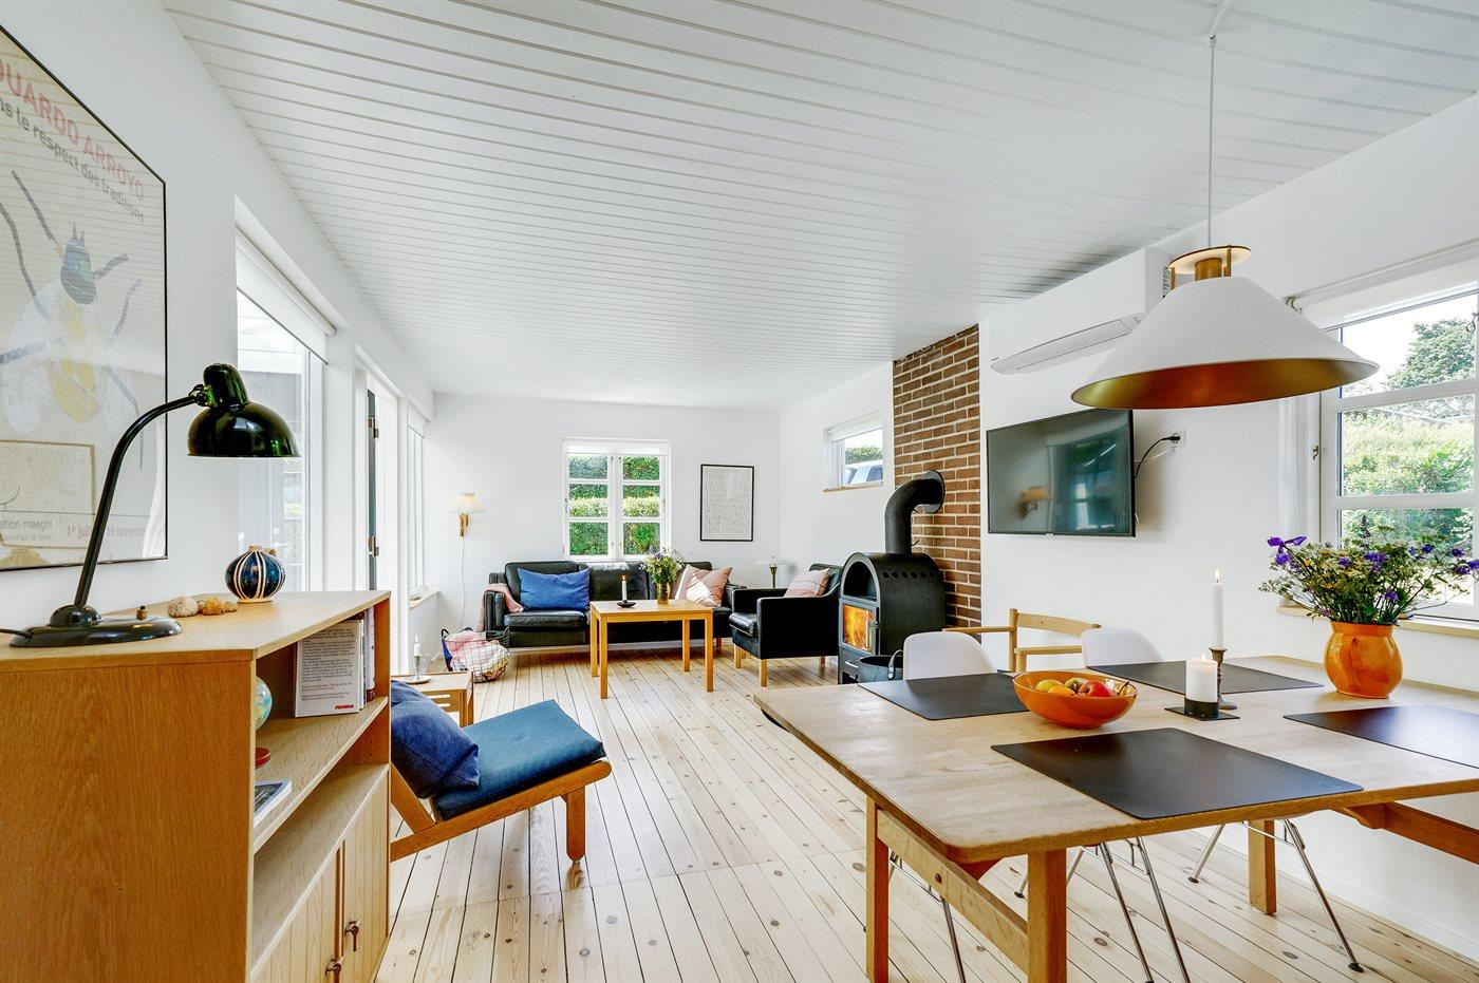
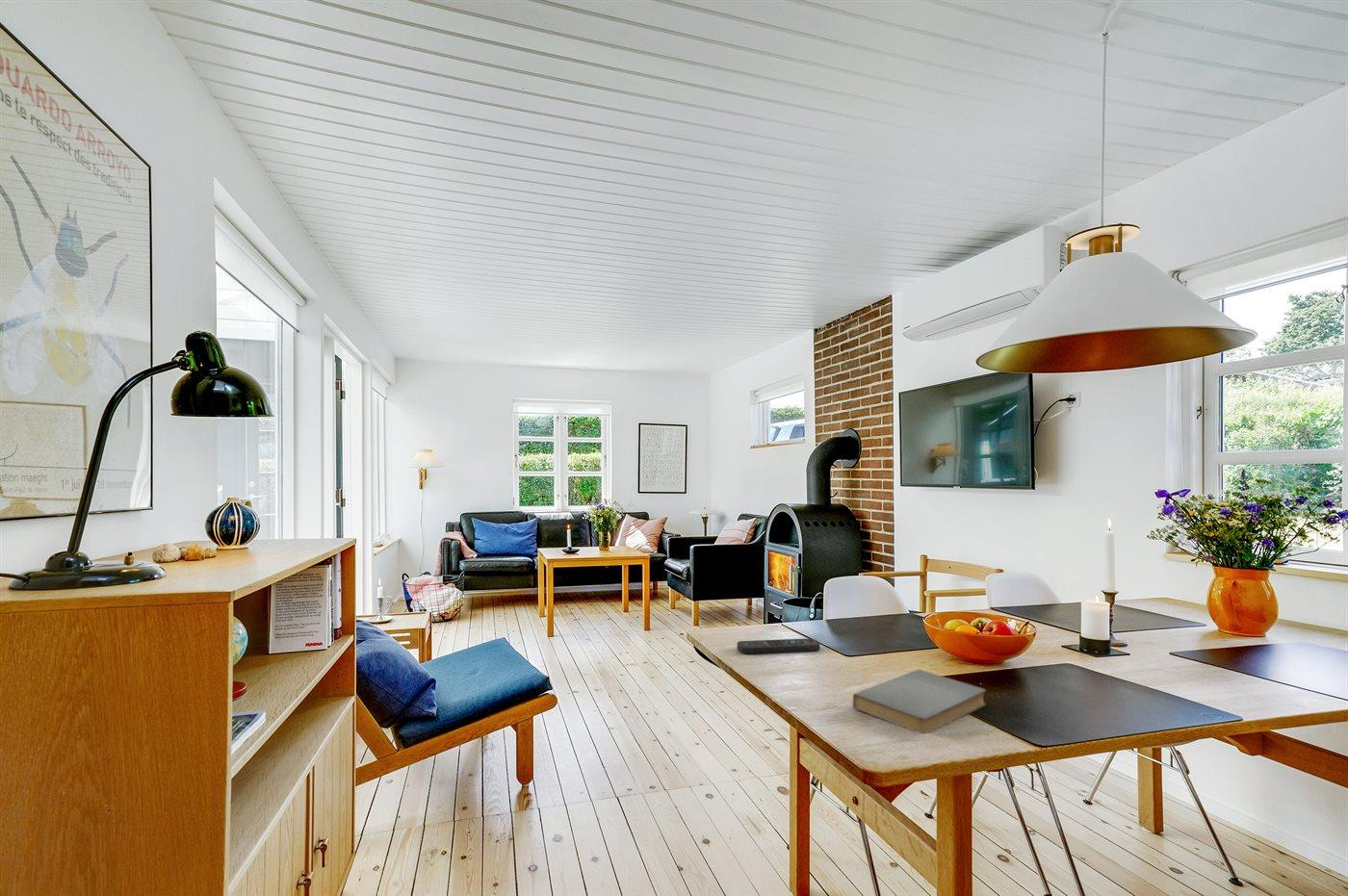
+ remote control [737,637,821,654]
+ book [852,669,987,734]
